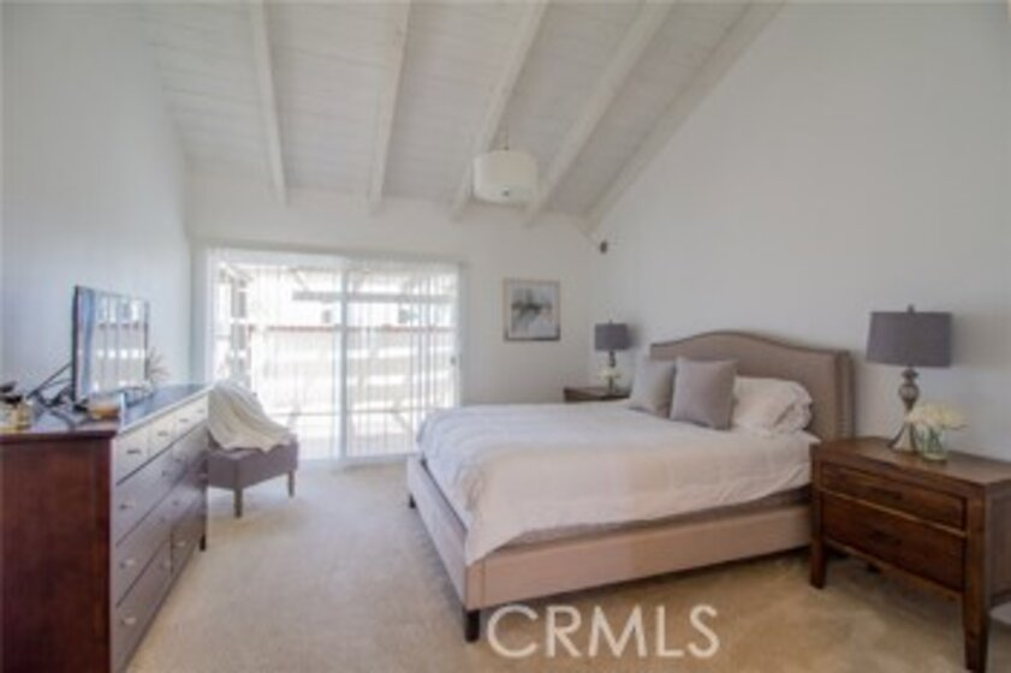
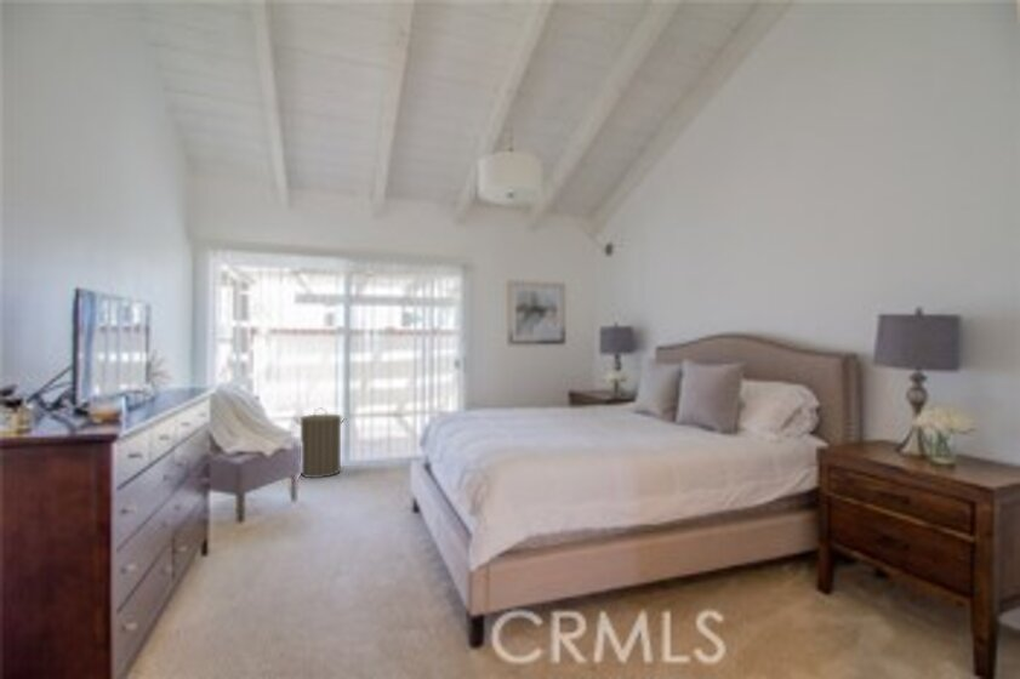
+ laundry hamper [295,407,347,479]
